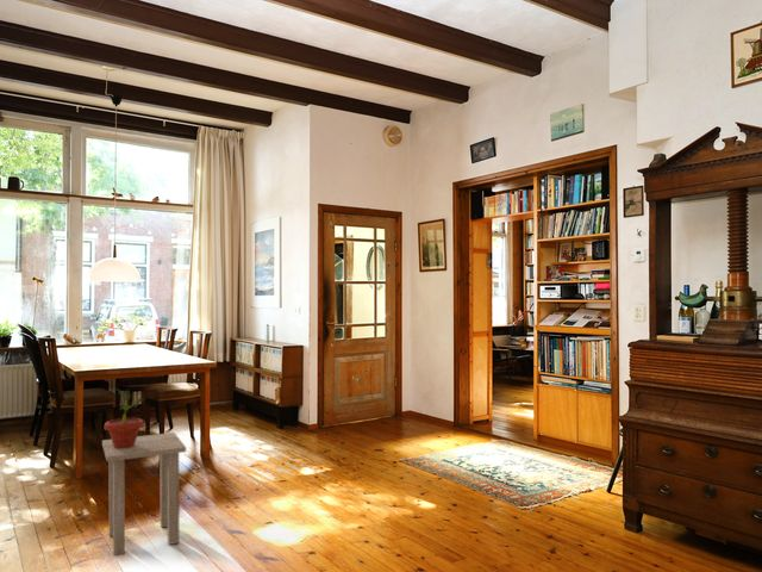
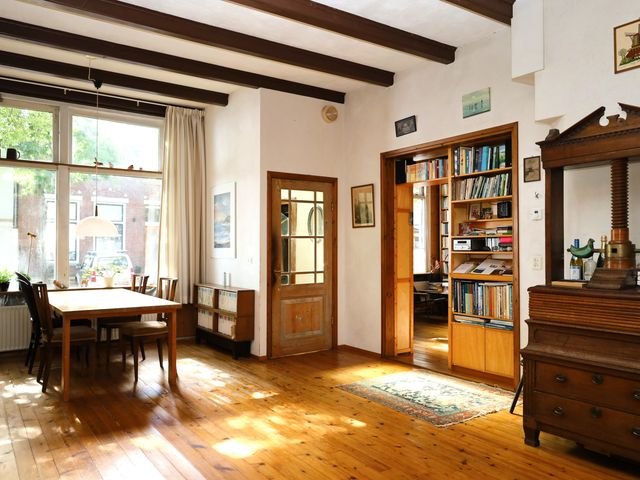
- side table [101,431,187,557]
- potted plant [104,387,145,449]
